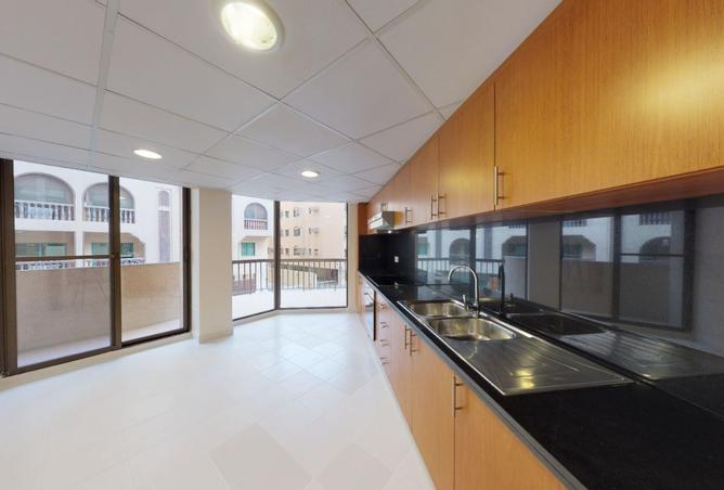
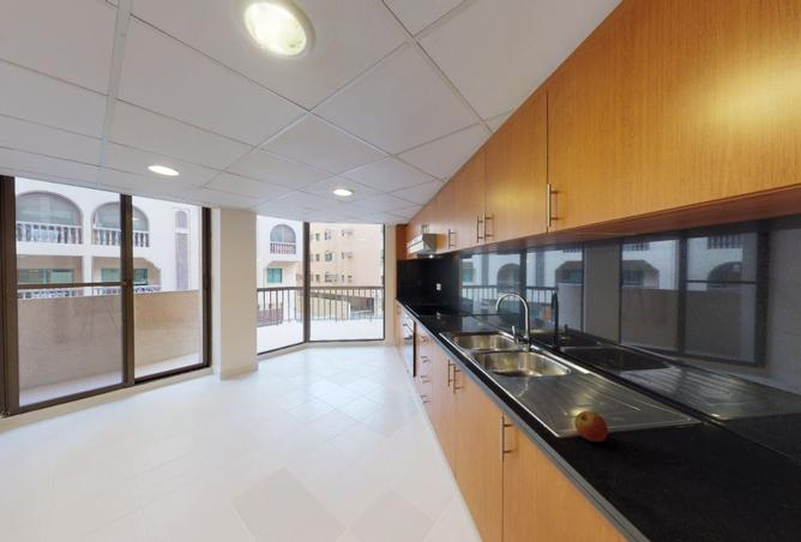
+ apple [573,410,609,442]
